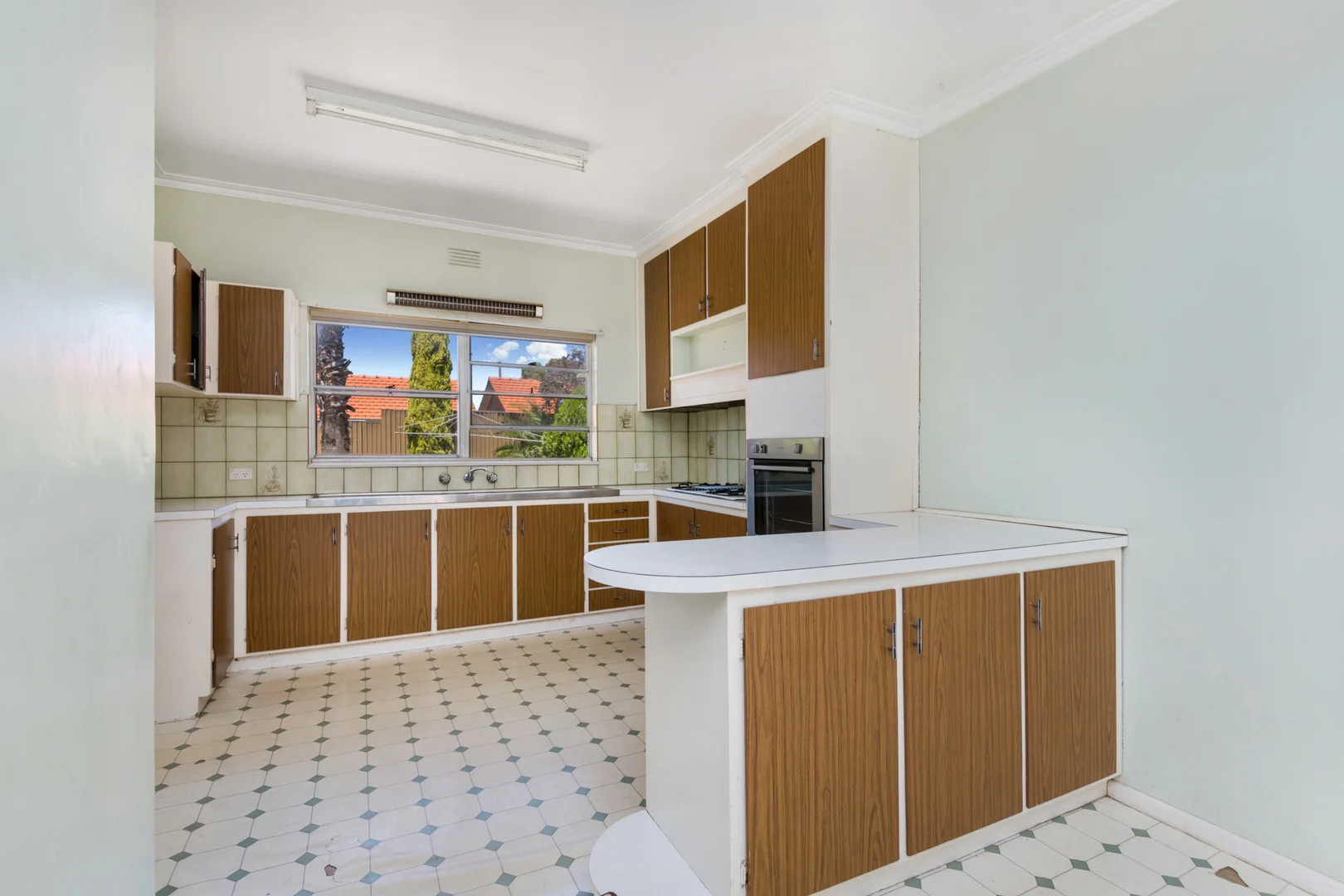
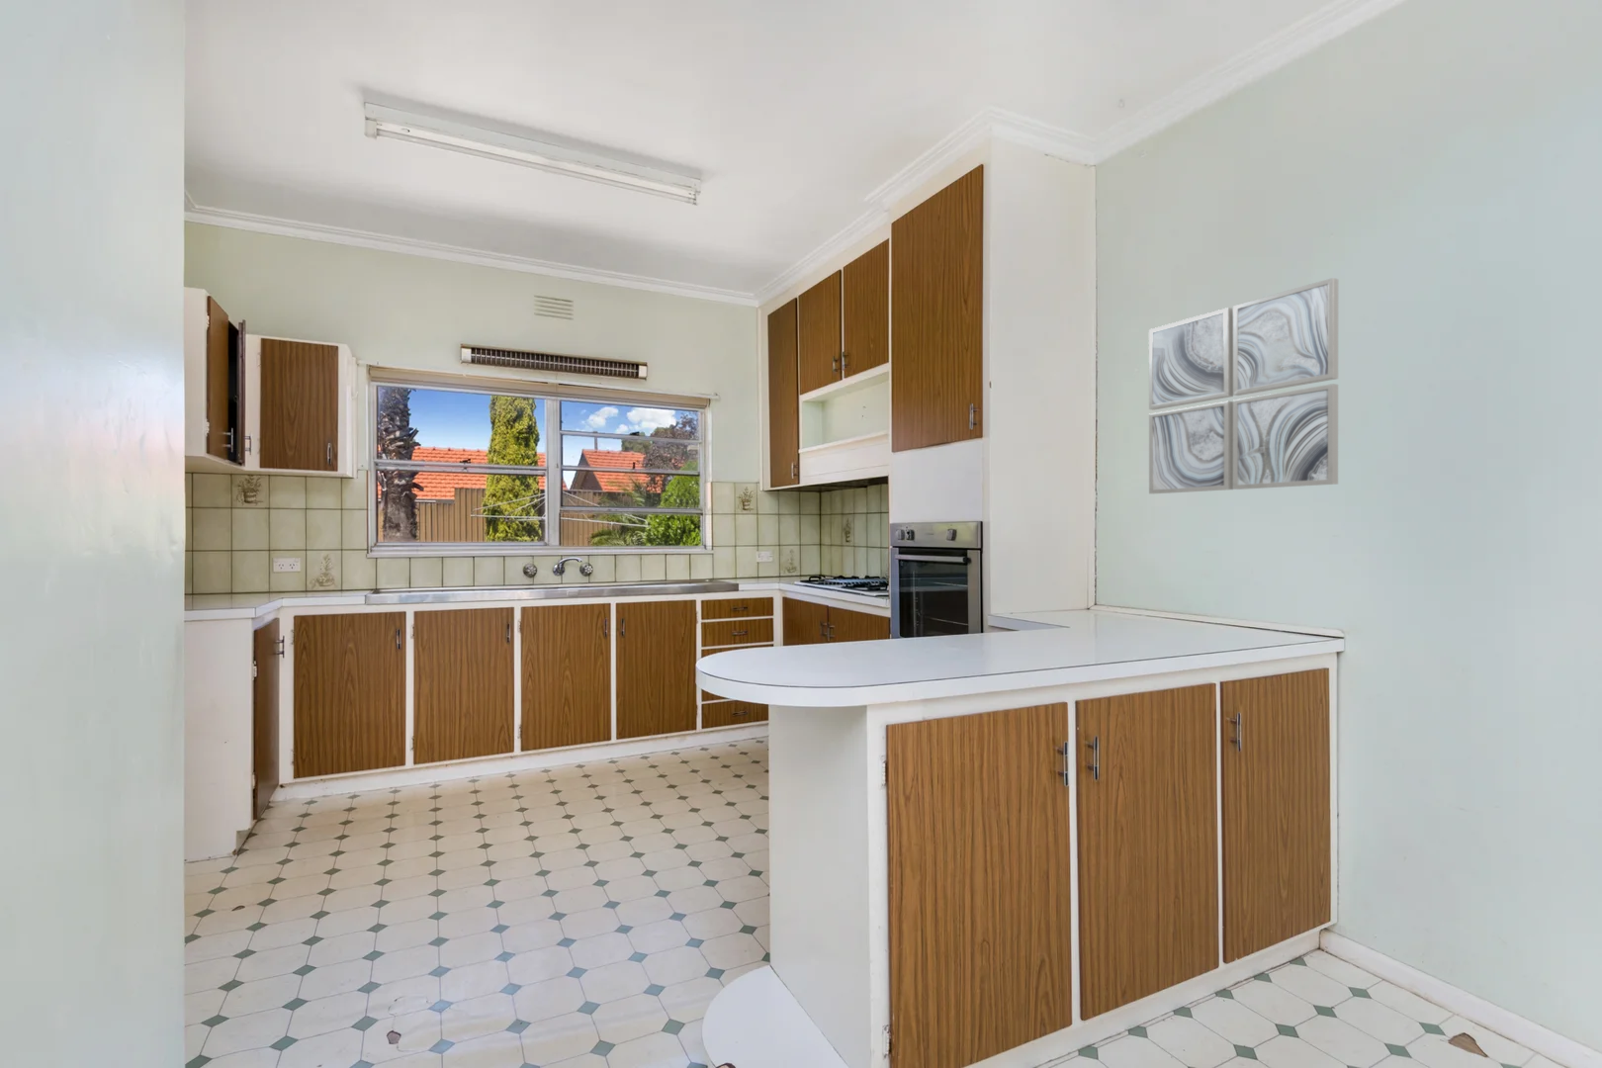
+ wall art [1148,277,1339,495]
